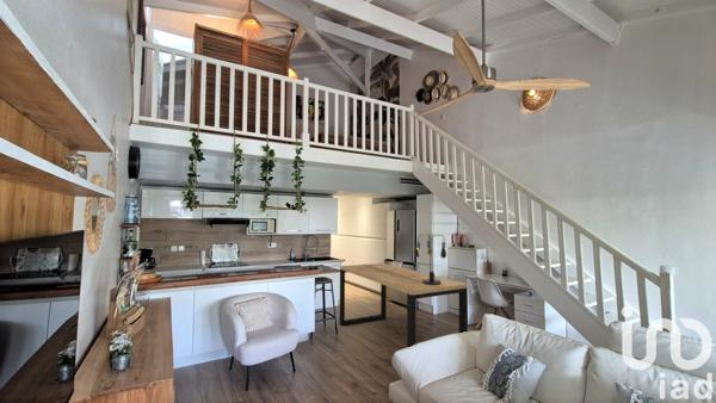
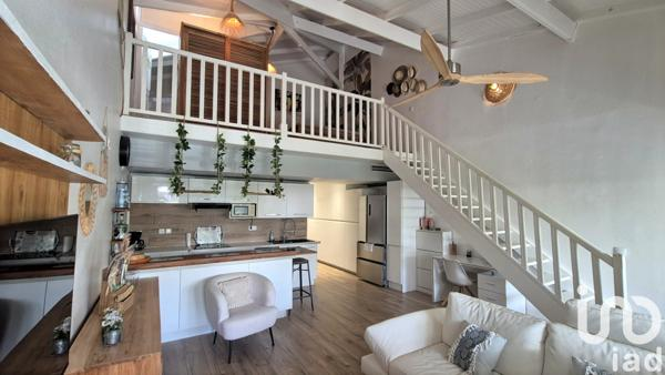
- lamp [414,232,448,285]
- dining table [339,262,469,348]
